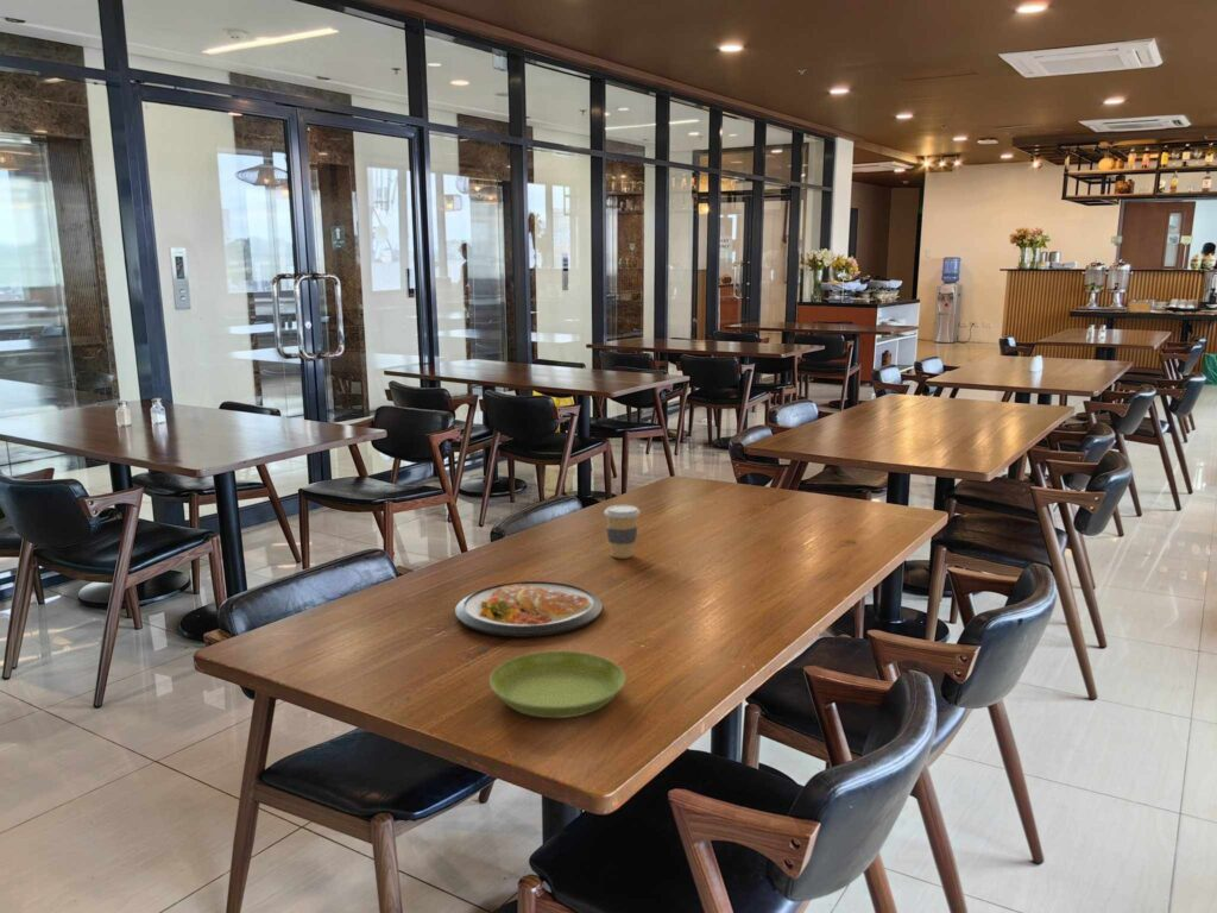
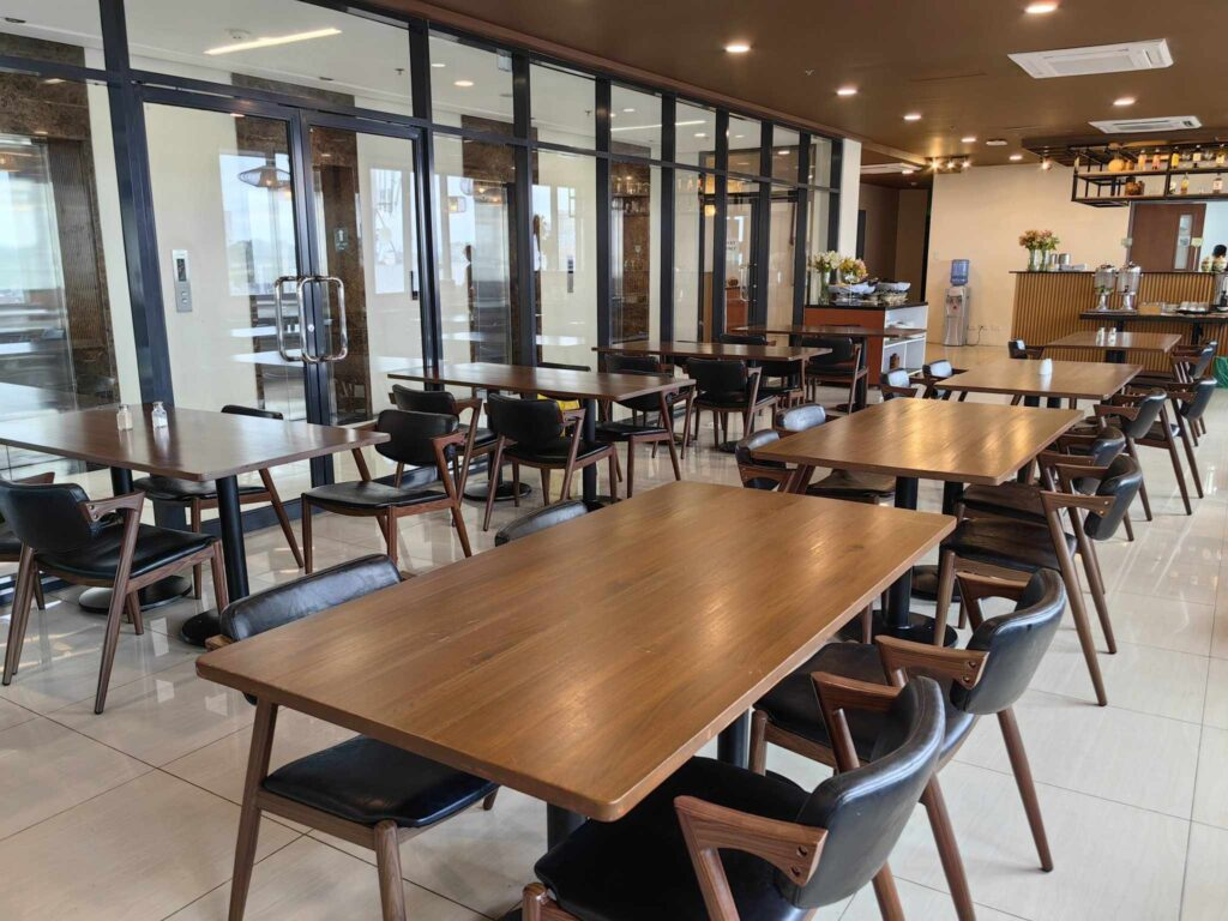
- dish [454,580,604,638]
- saucer [488,650,626,719]
- coffee cup [603,504,642,559]
